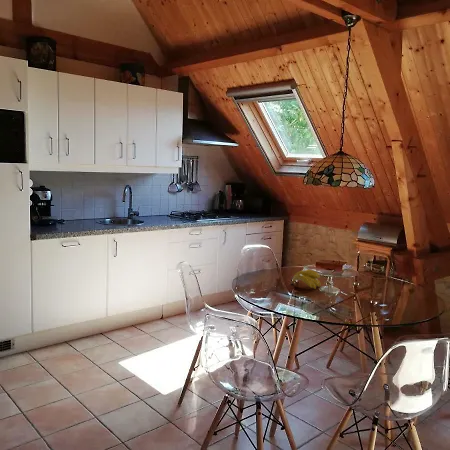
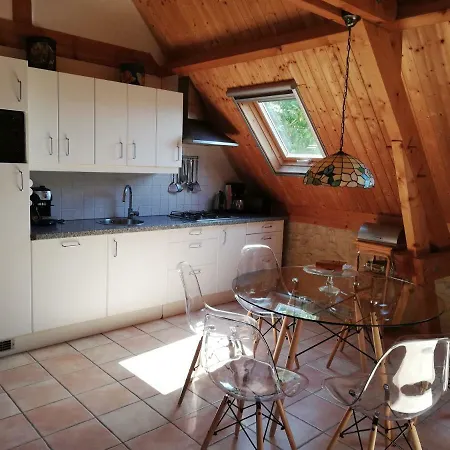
- banana [290,268,322,290]
